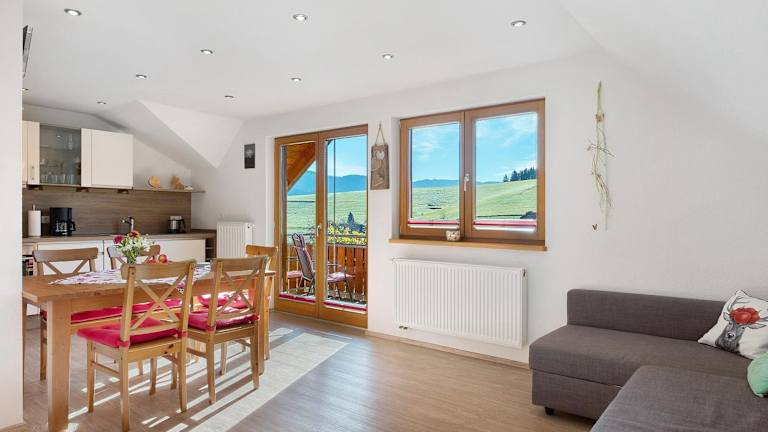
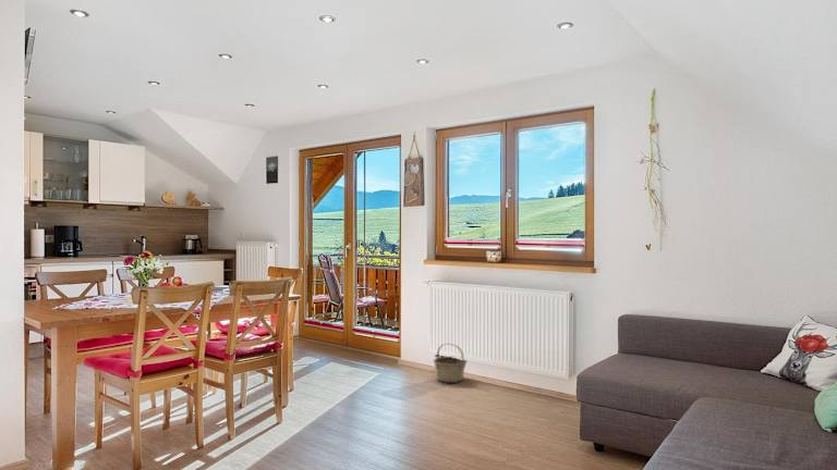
+ basket [433,343,469,384]
